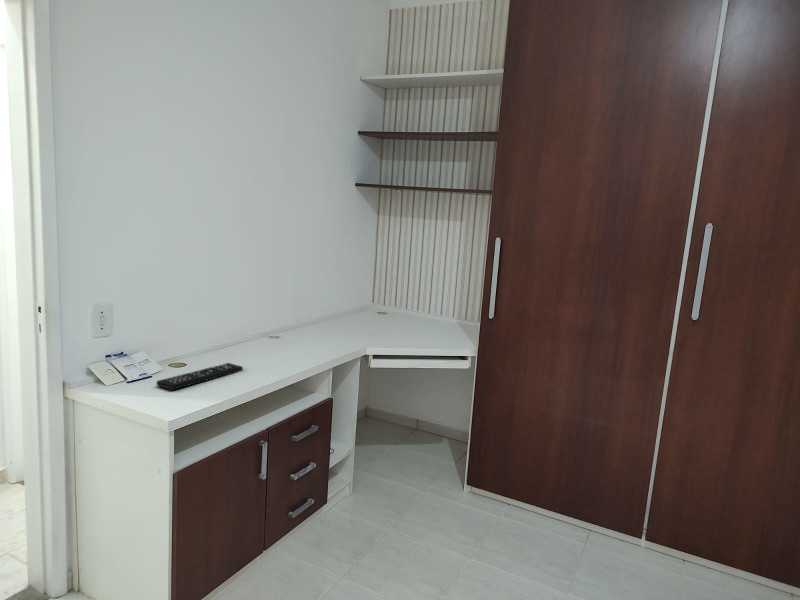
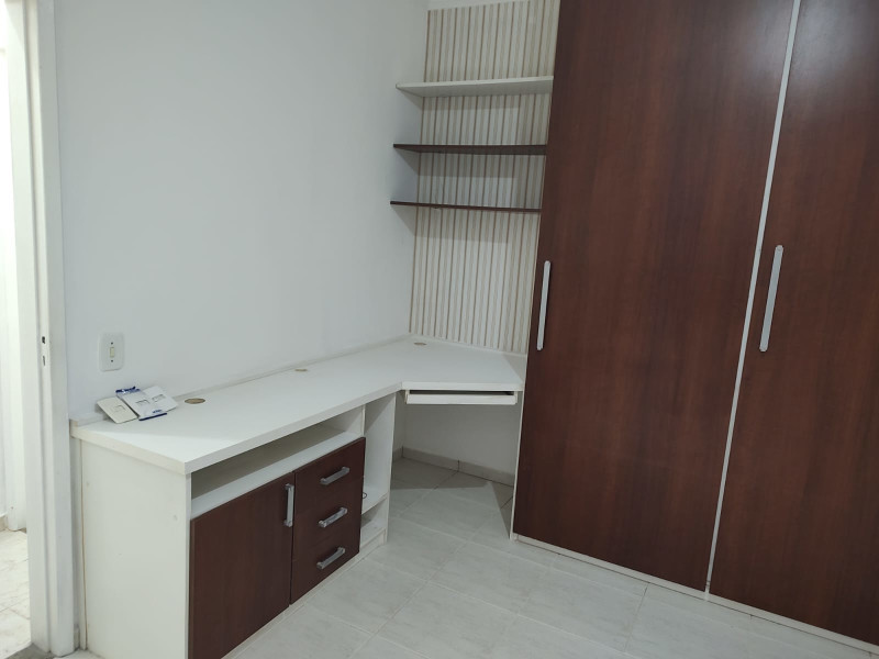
- remote control [156,362,244,391]
